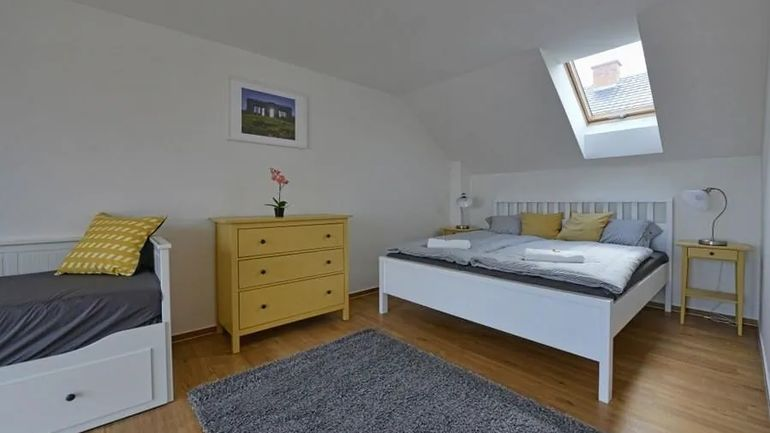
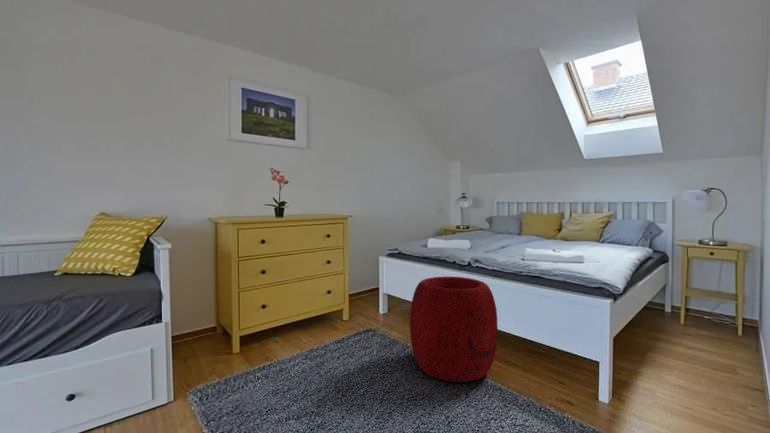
+ pouf [409,276,499,383]
